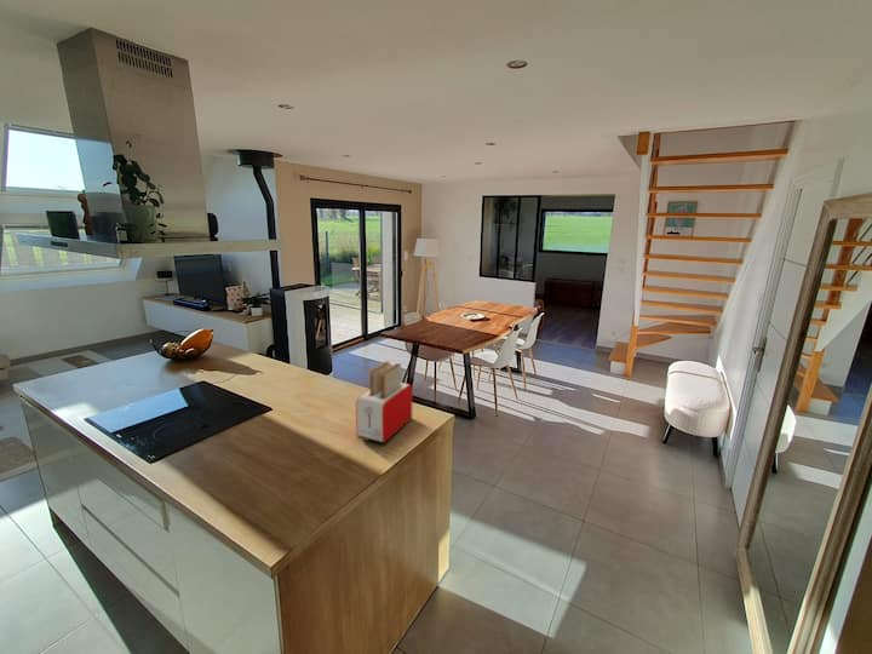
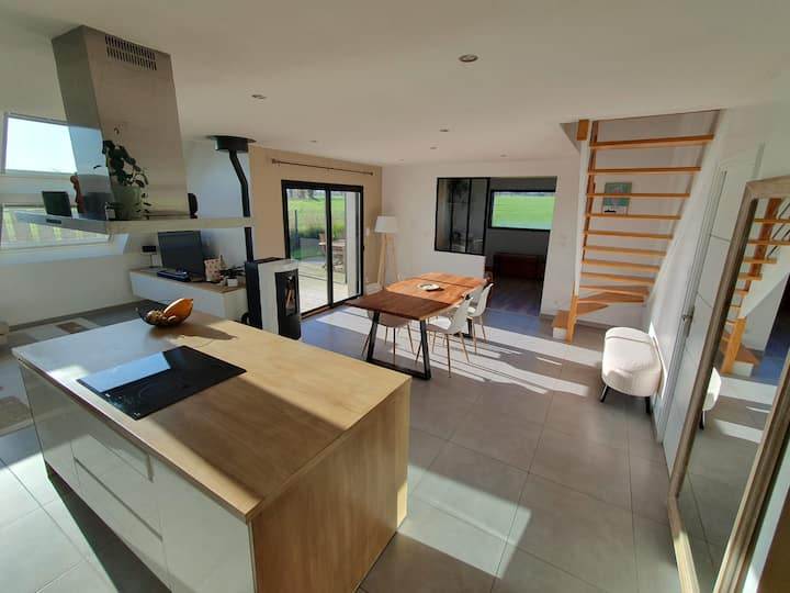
- toaster [355,360,414,444]
